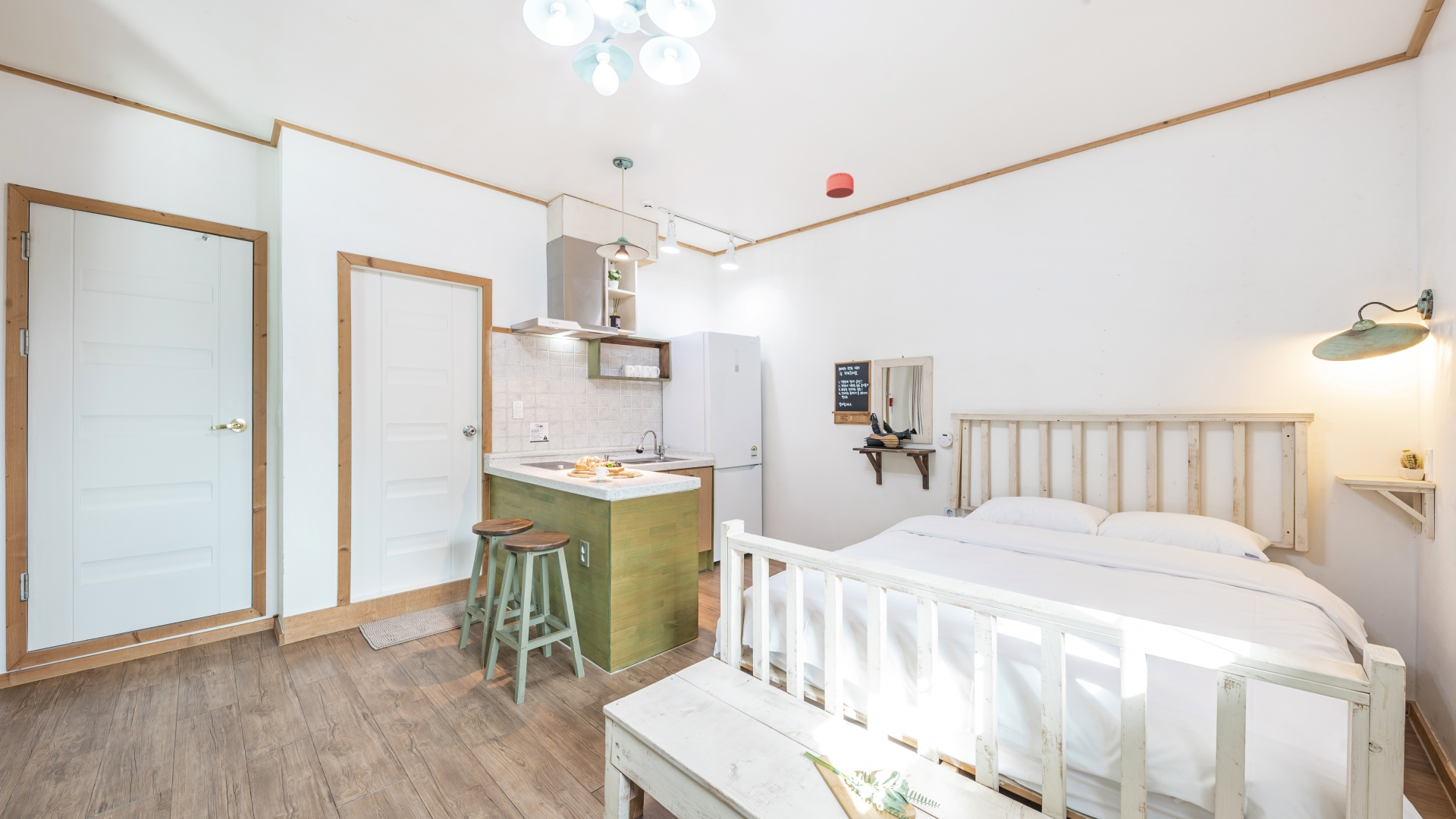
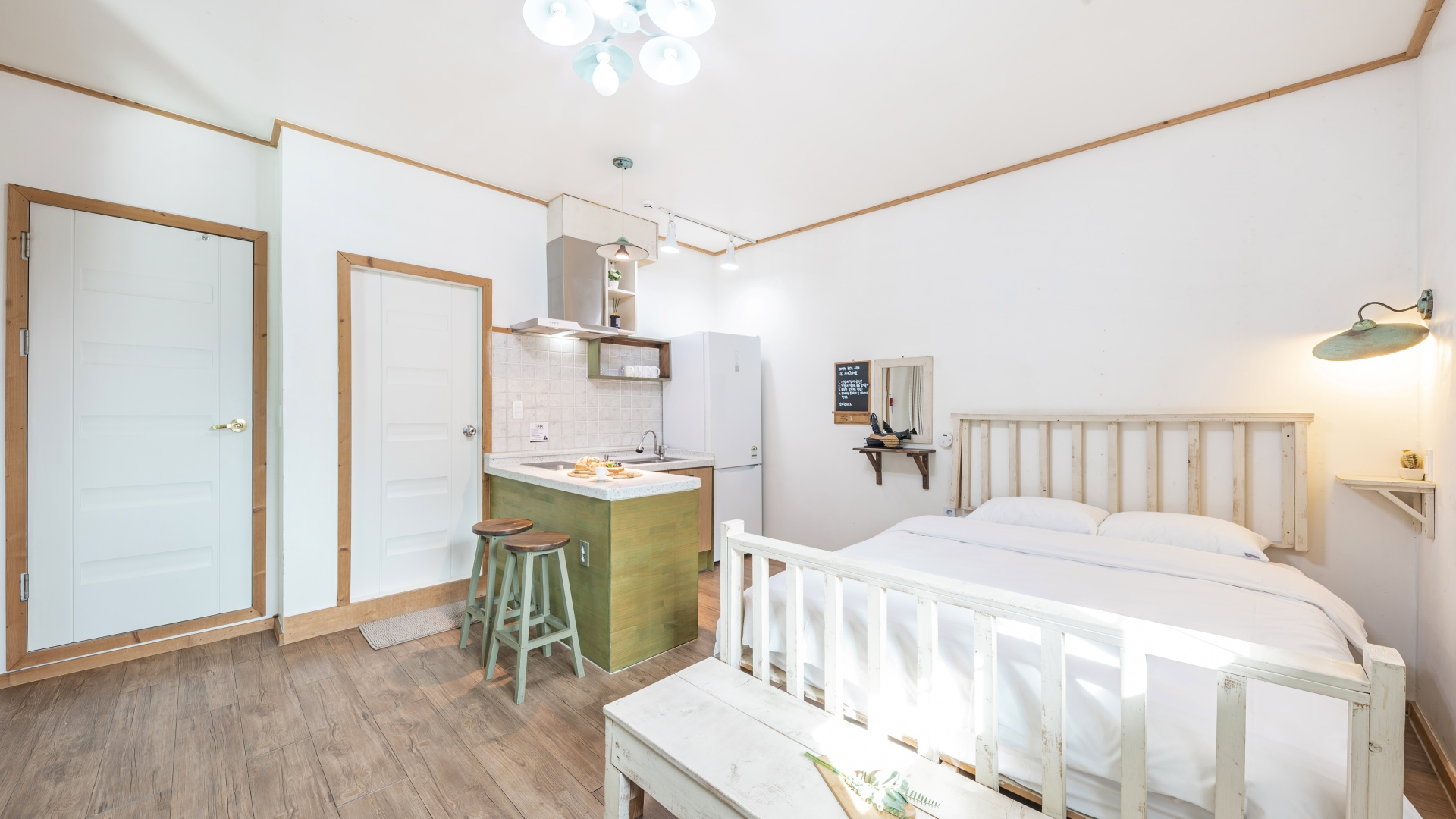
- smoke detector [826,172,855,199]
